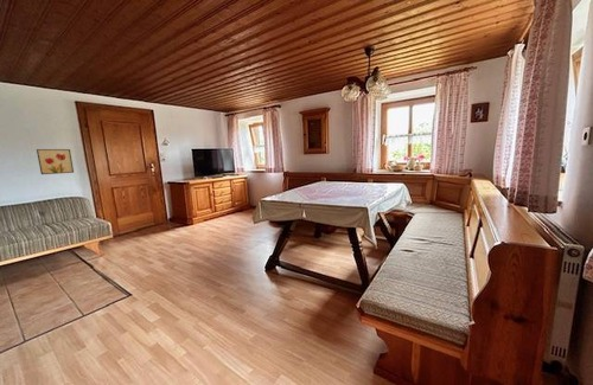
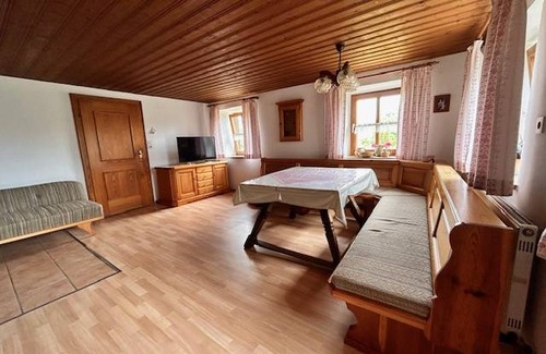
- wall art [36,148,75,175]
